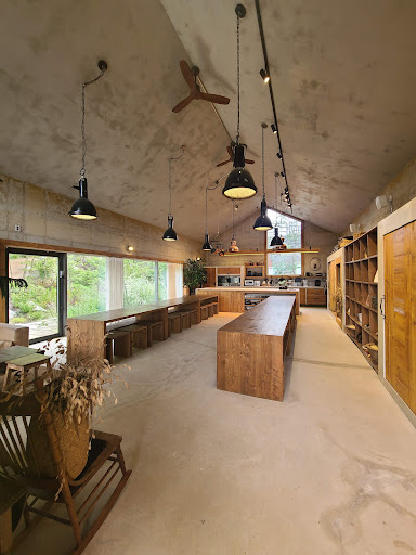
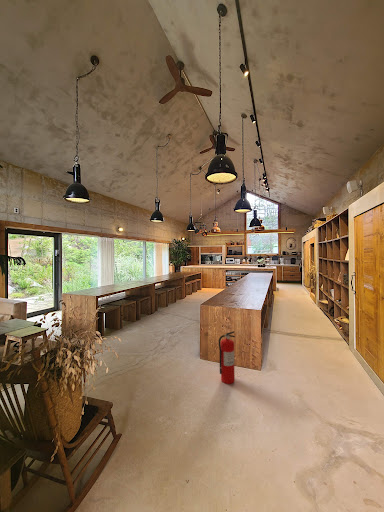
+ fire extinguisher [218,330,236,385]
